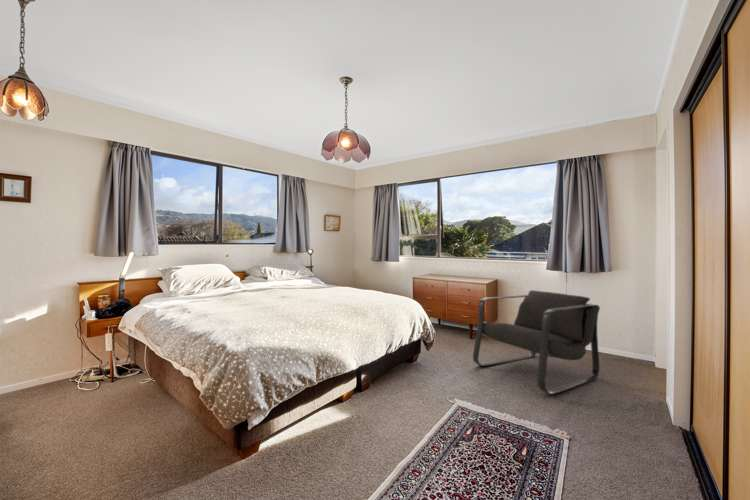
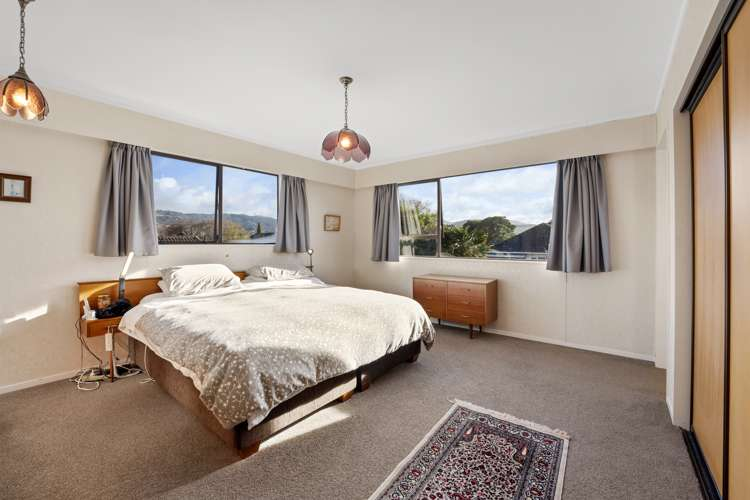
- armchair [472,289,601,395]
